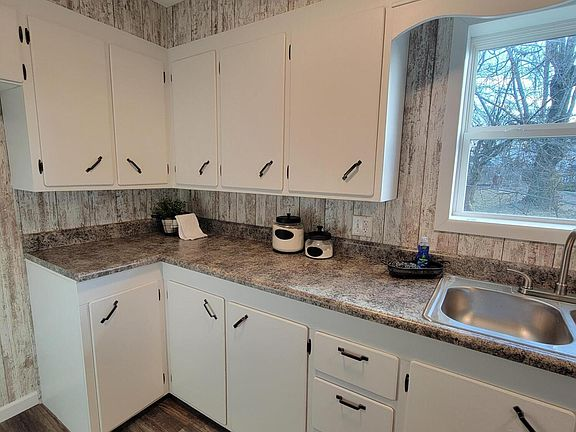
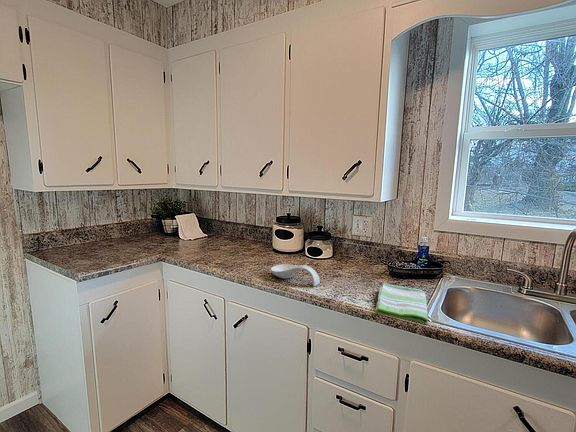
+ dish towel [374,282,429,324]
+ spoon rest [270,263,321,287]
